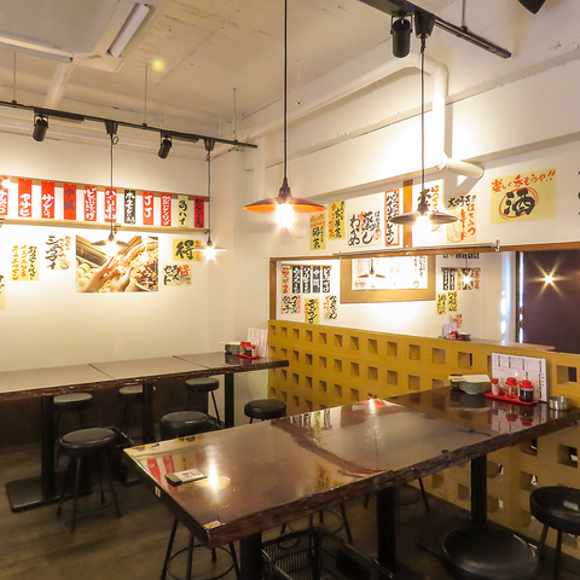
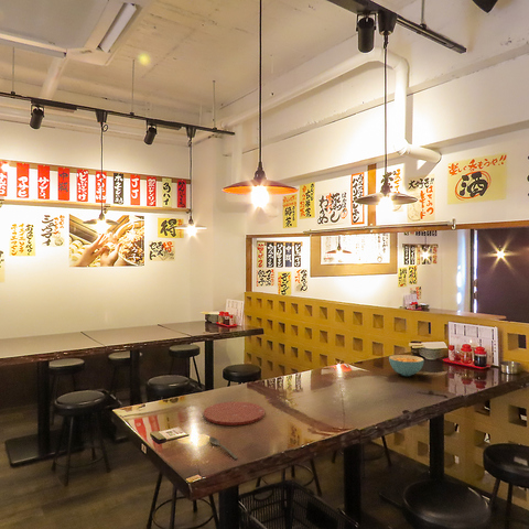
+ plate [203,400,266,427]
+ spoon [208,435,239,460]
+ cereal bowl [388,354,425,377]
